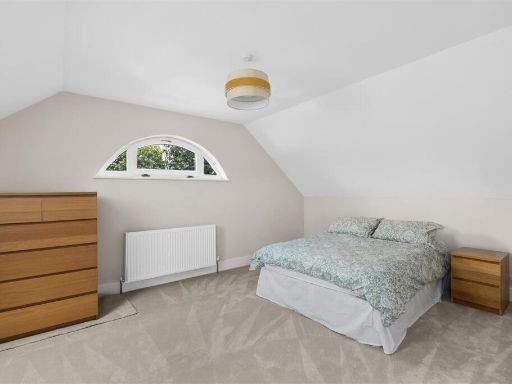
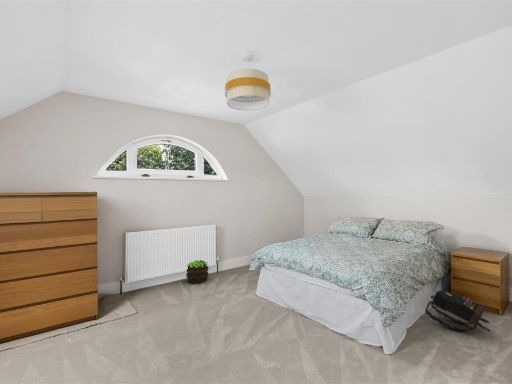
+ potted plant [185,259,209,284]
+ backpack [424,289,492,333]
